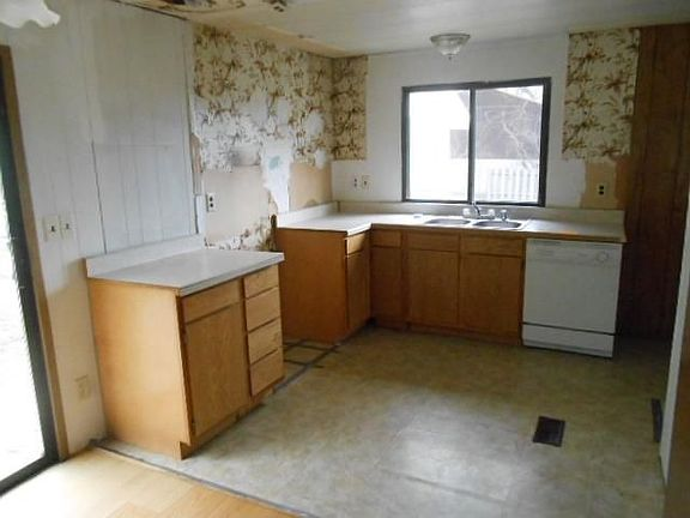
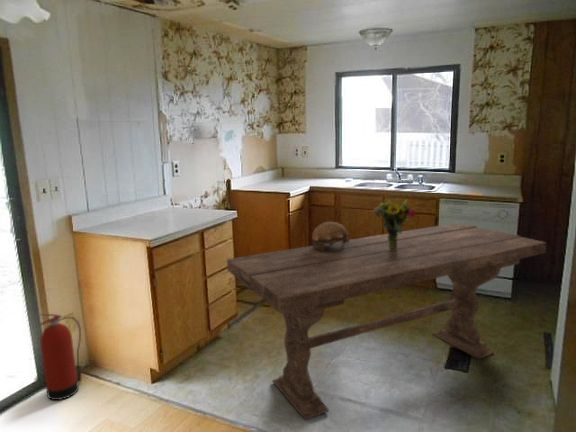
+ decorative bowl [311,221,349,252]
+ dining table [226,222,547,421]
+ fire extinguisher [38,313,83,401]
+ bouquet [373,198,417,251]
